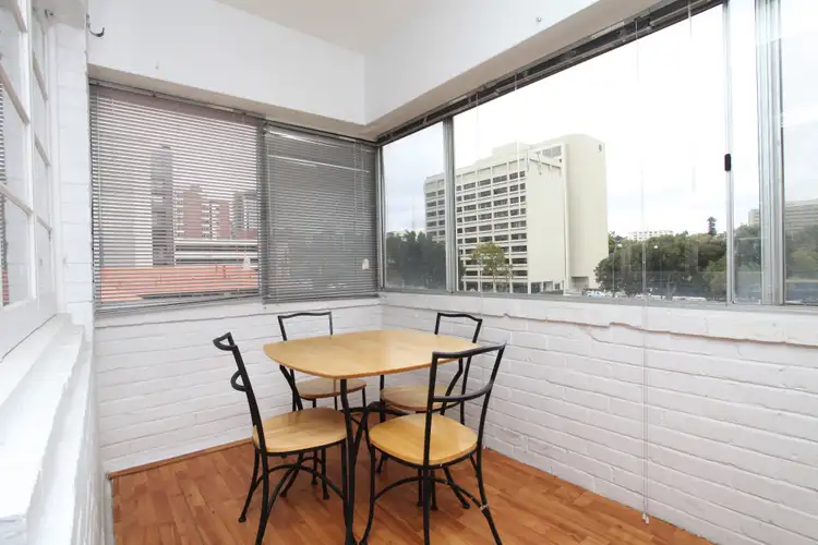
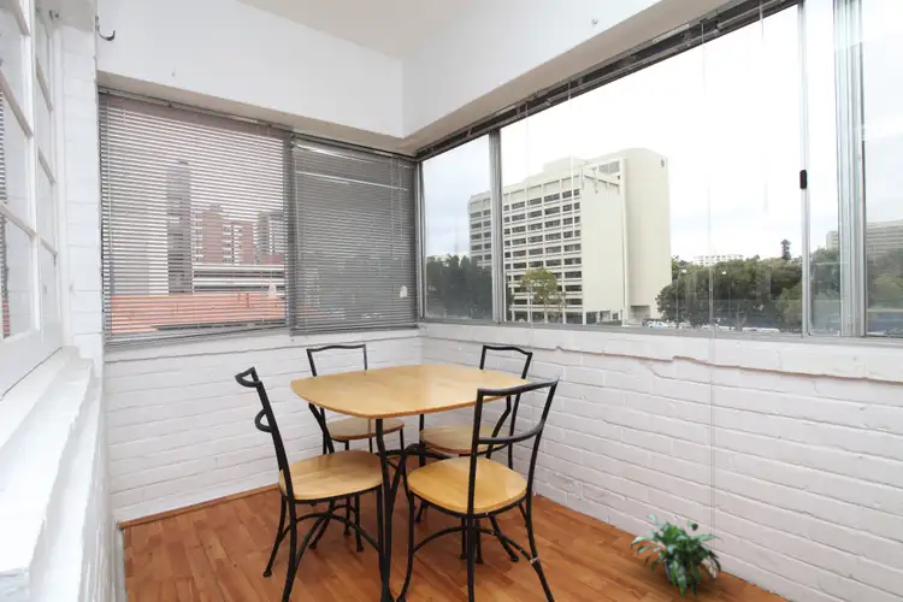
+ potted plant [628,513,725,600]
